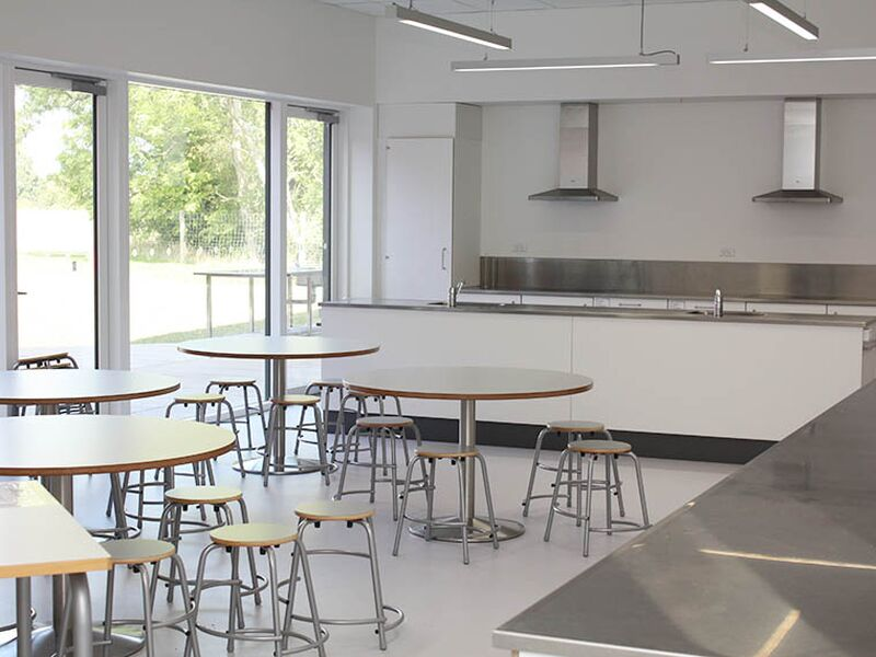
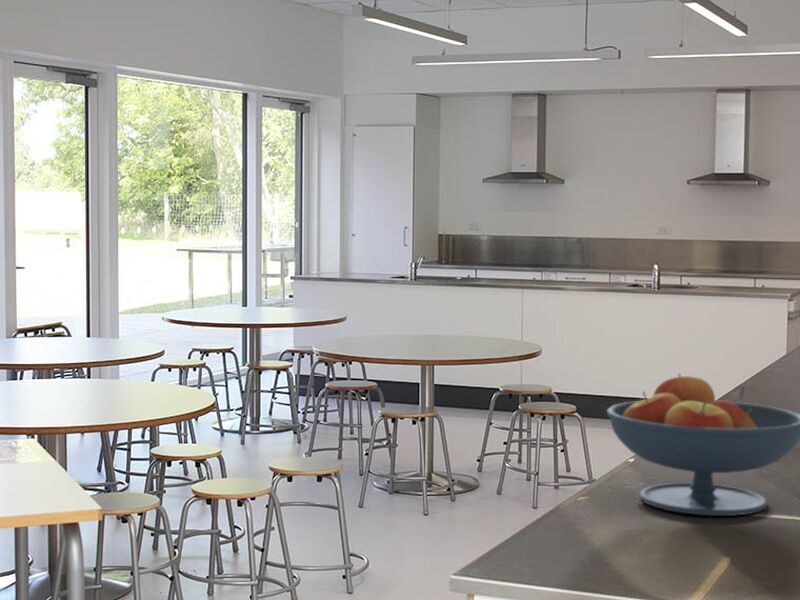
+ fruit bowl [606,372,800,517]
